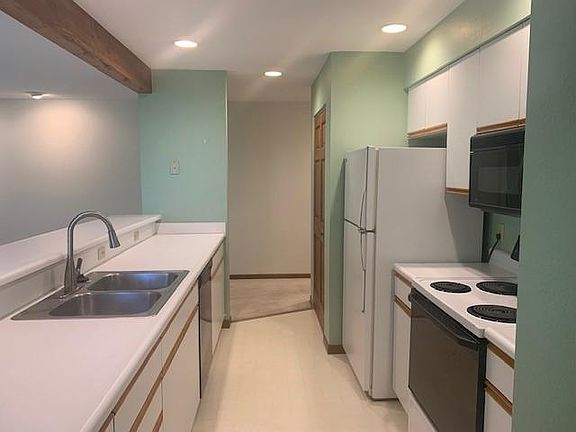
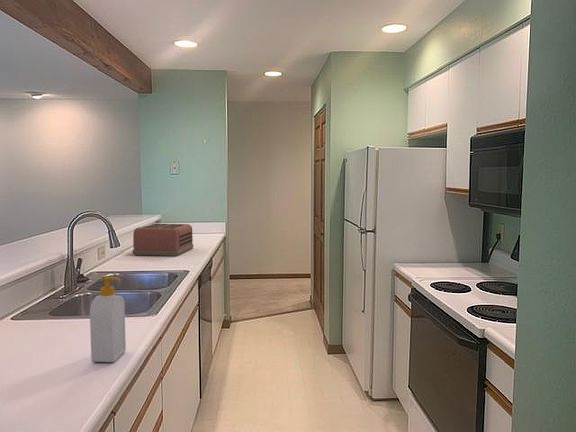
+ toaster [132,223,194,257]
+ soap bottle [89,276,127,363]
